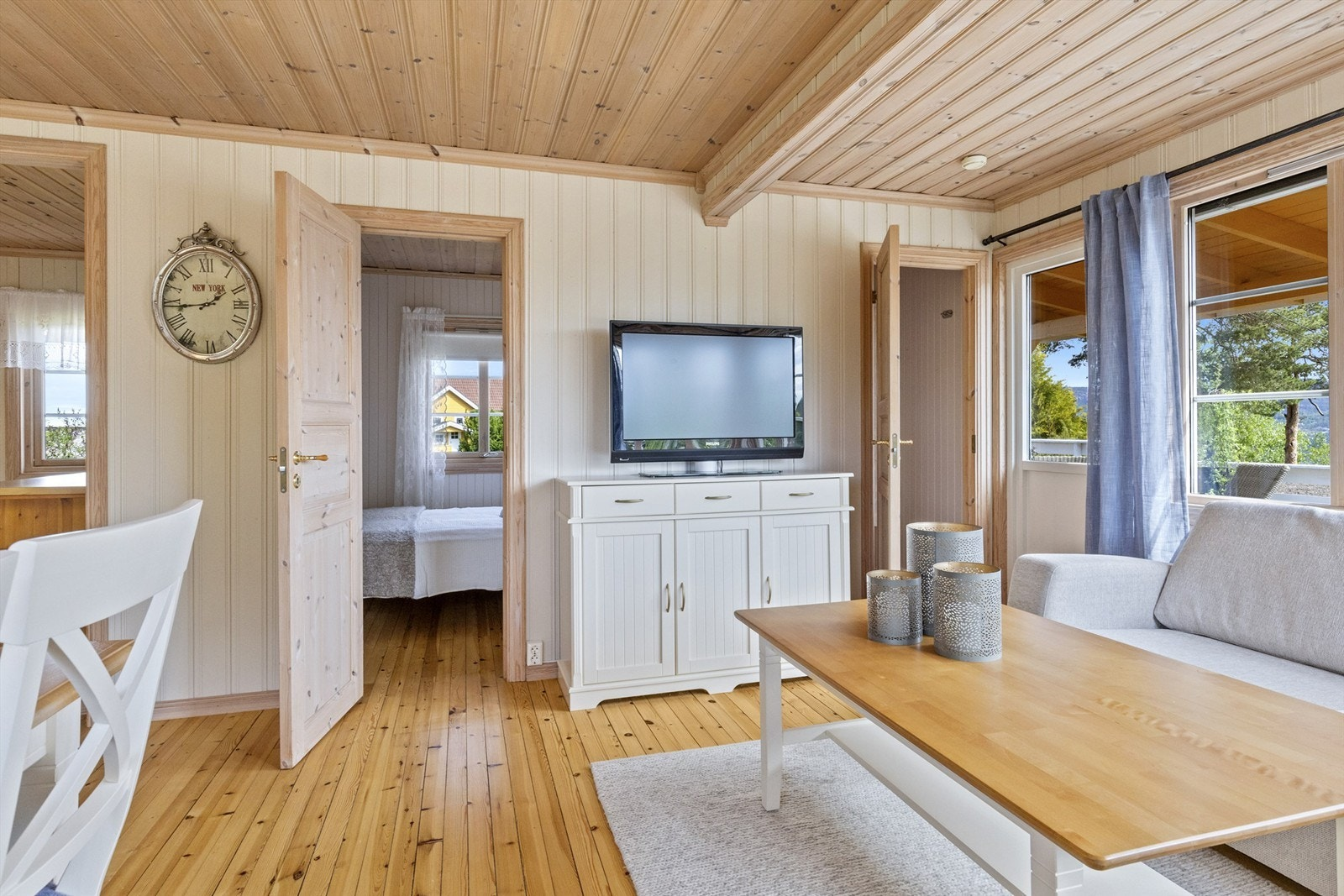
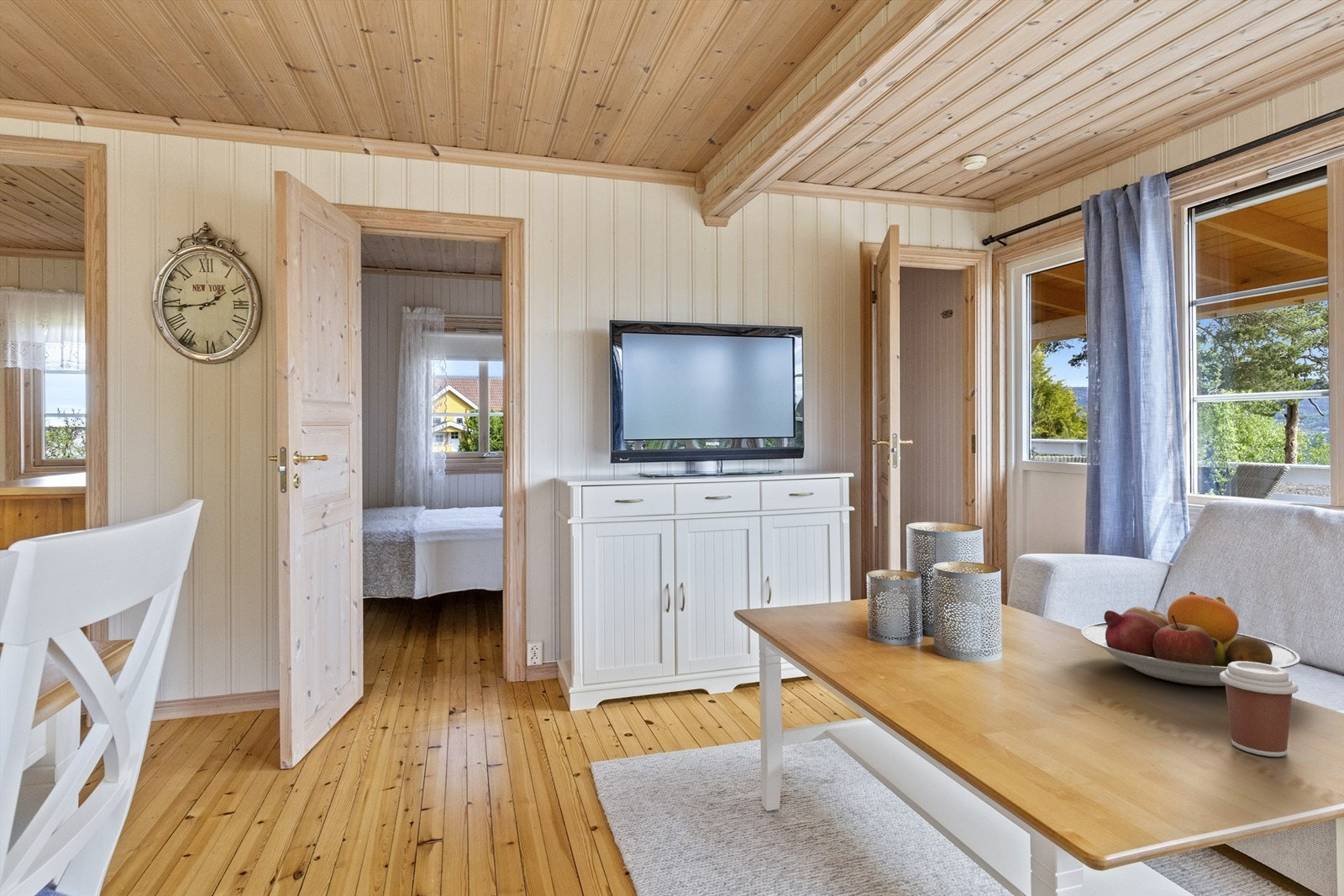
+ fruit bowl [1080,590,1301,687]
+ coffee cup [1220,662,1299,757]
